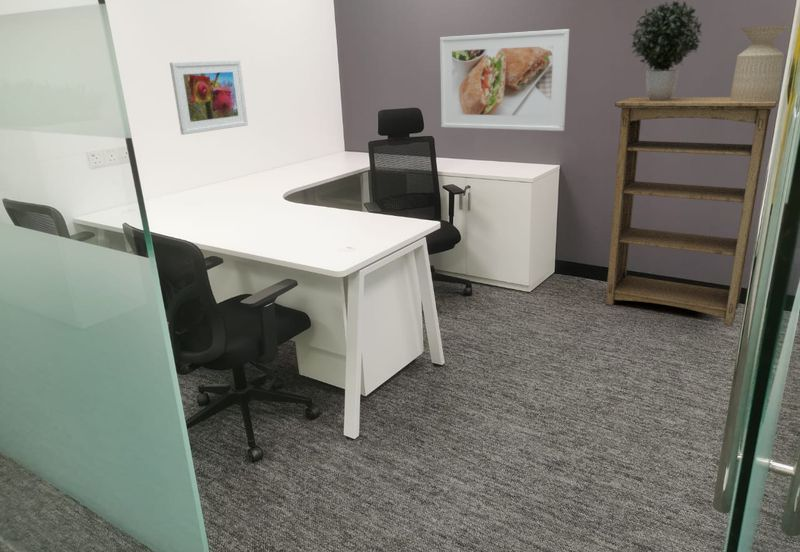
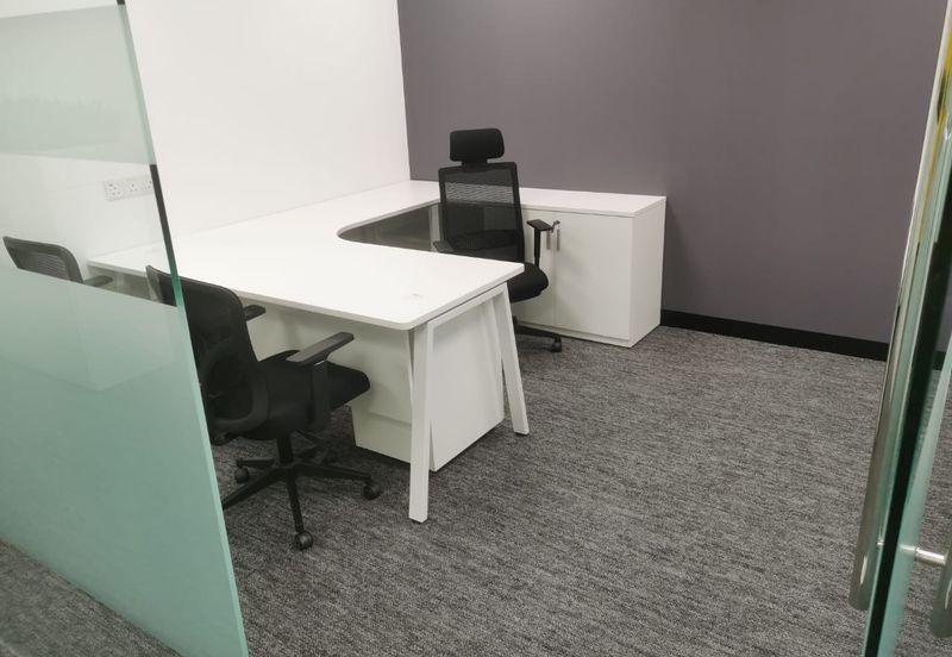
- bookshelf [605,96,780,327]
- side table [729,24,791,102]
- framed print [169,59,249,136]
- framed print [439,28,570,132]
- potted plant [628,0,704,101]
